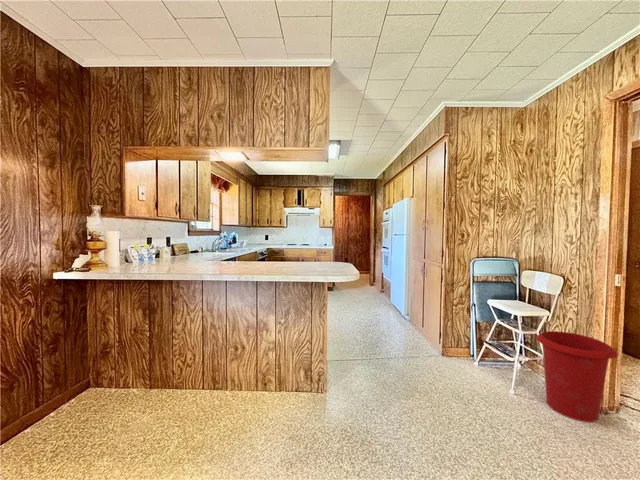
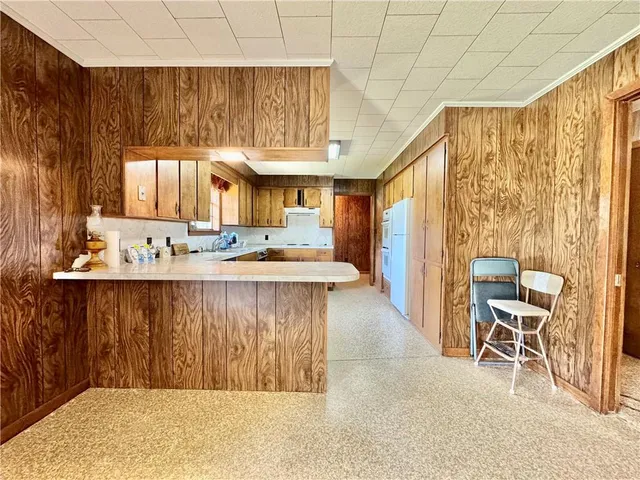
- waste bin [535,330,619,423]
